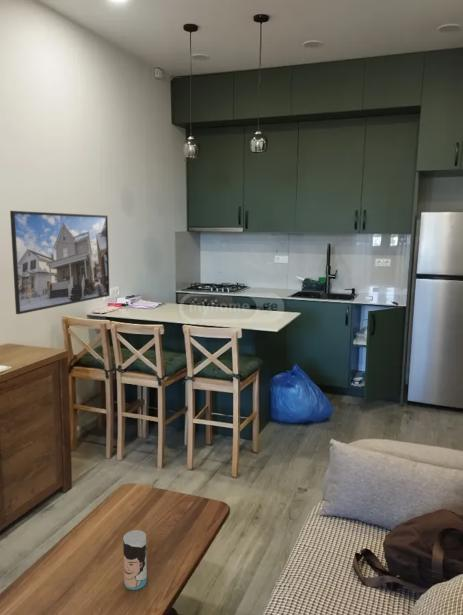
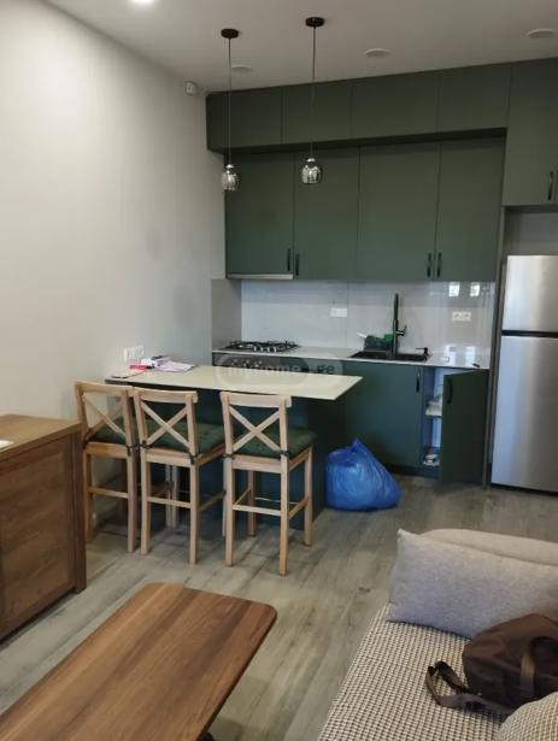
- cup [122,529,148,591]
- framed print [9,210,111,315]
